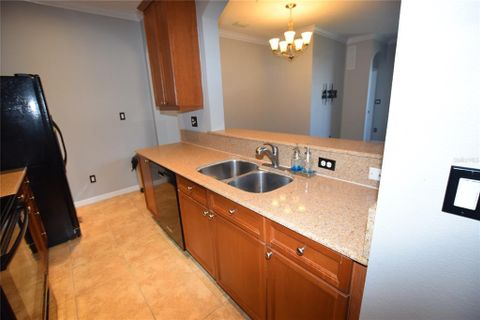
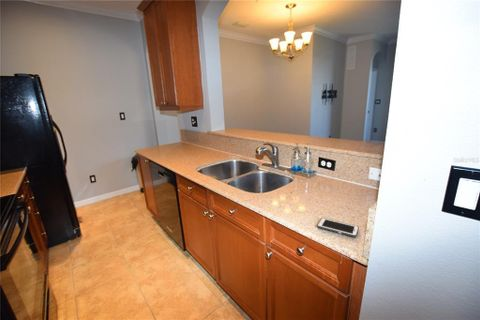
+ cell phone [316,217,360,238]
